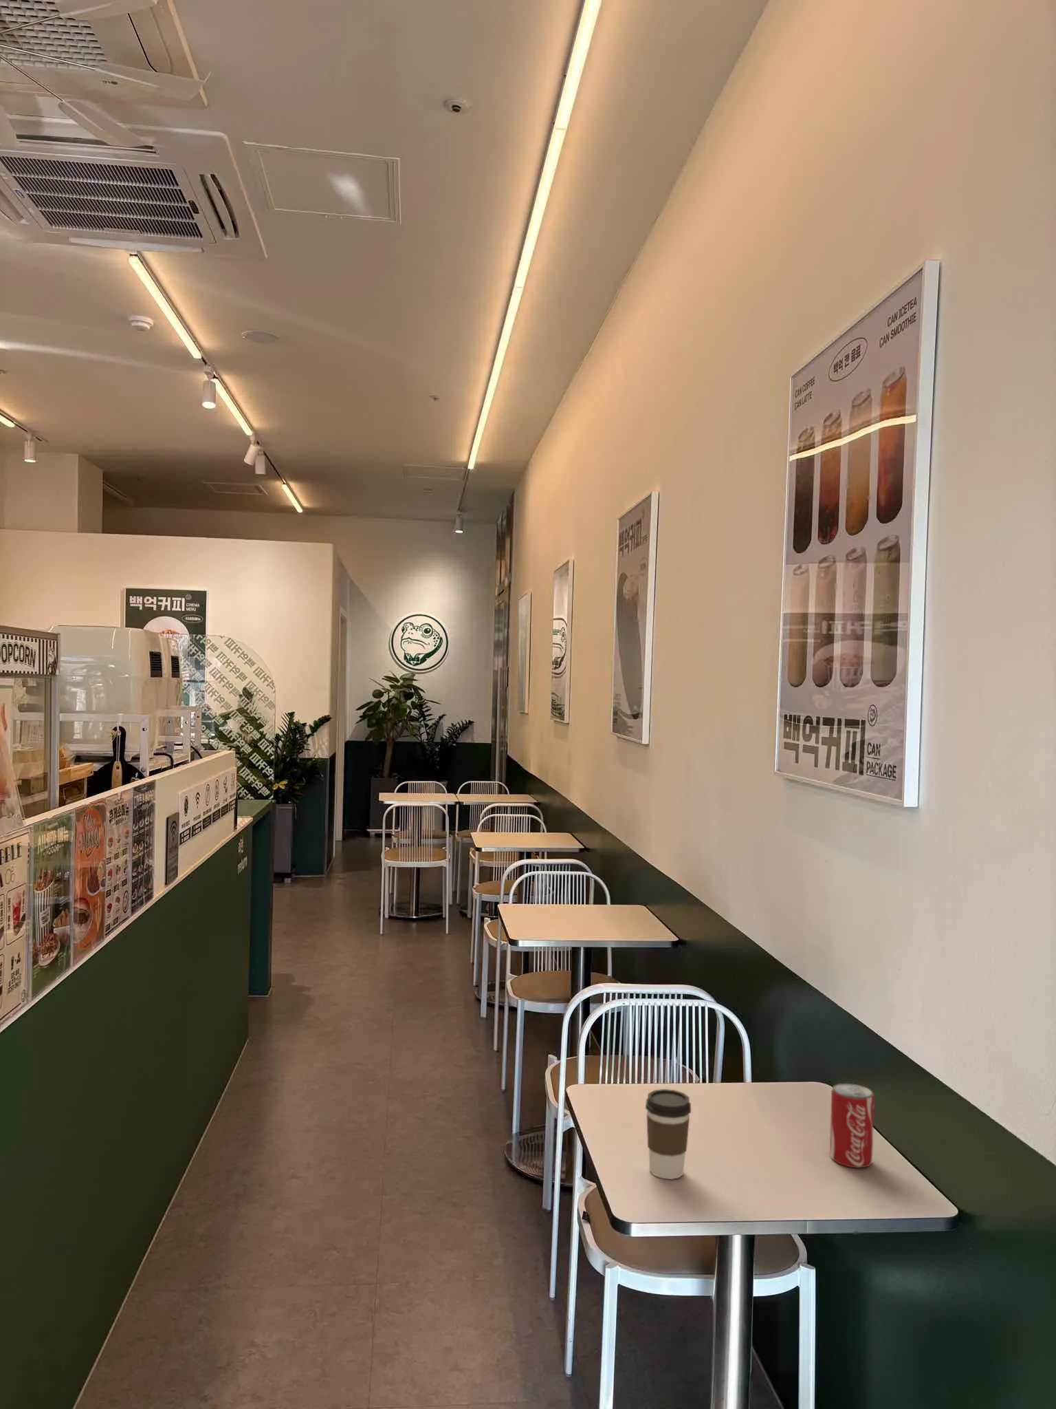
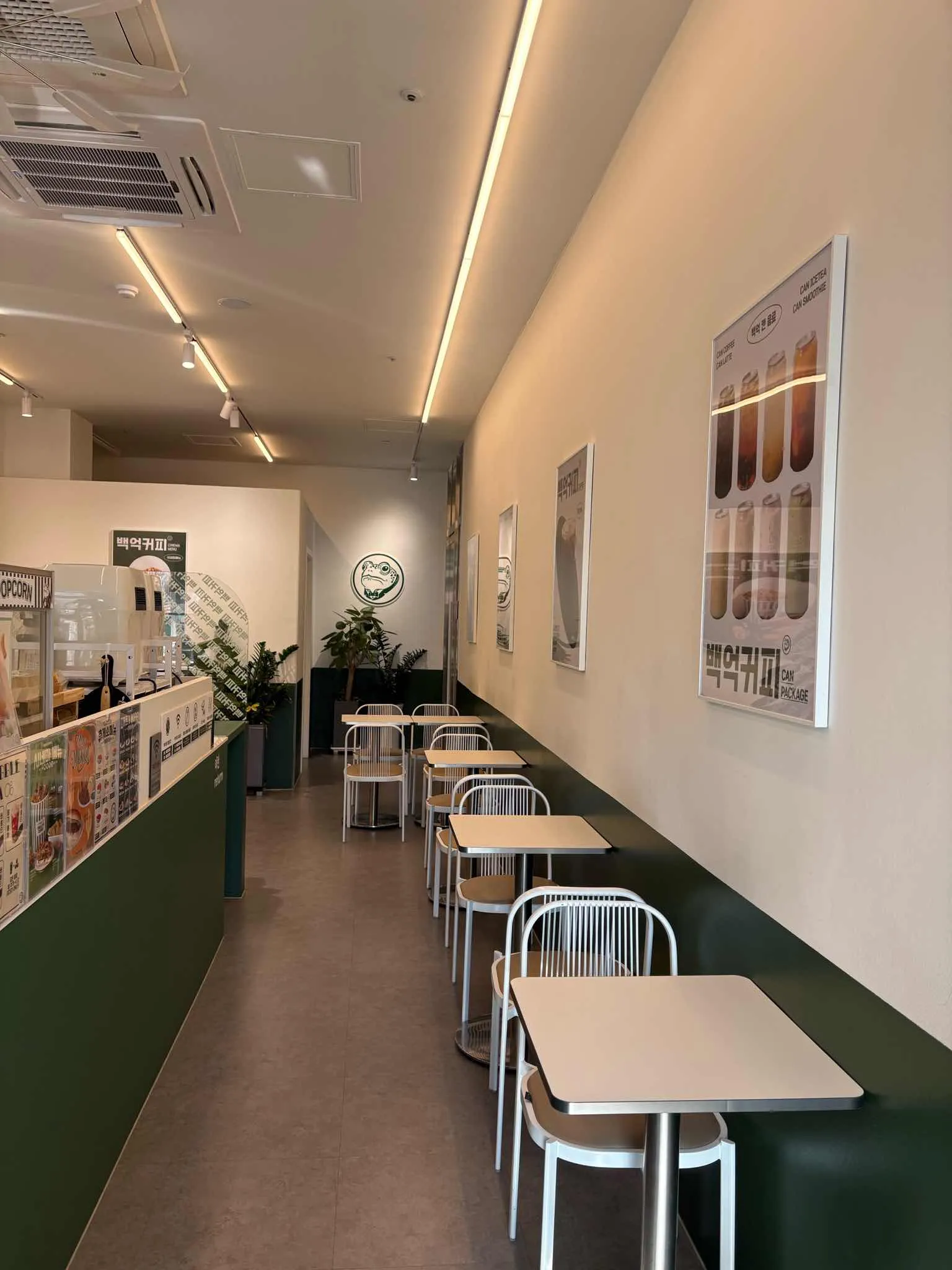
- coffee cup [644,1088,692,1180]
- beverage can [829,1083,875,1169]
